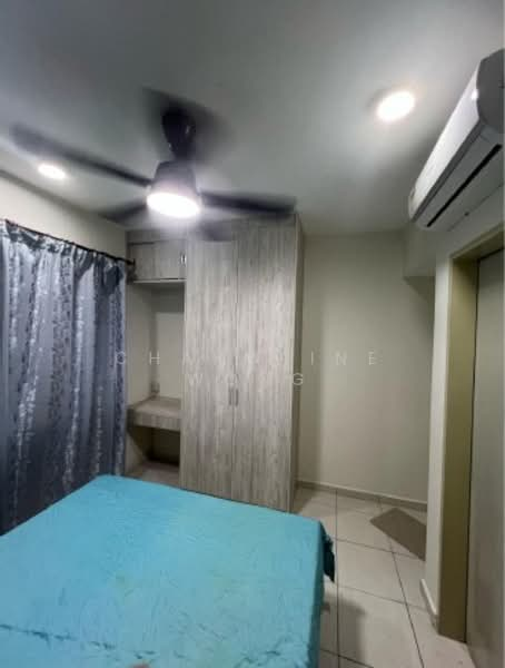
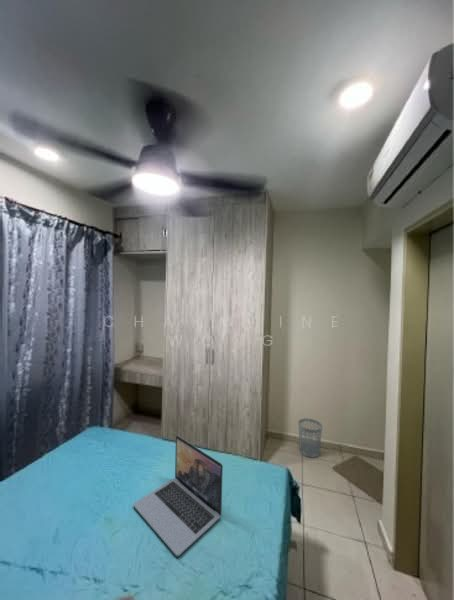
+ wastebasket [297,417,323,459]
+ laptop [133,434,224,557]
